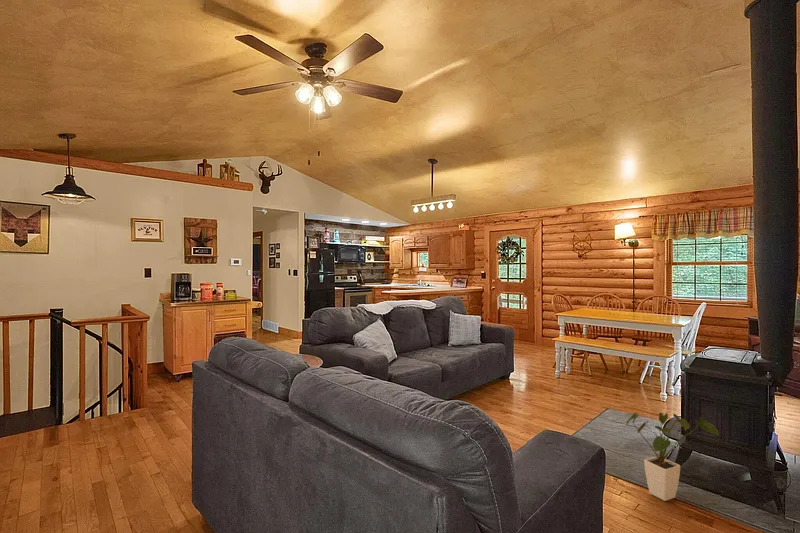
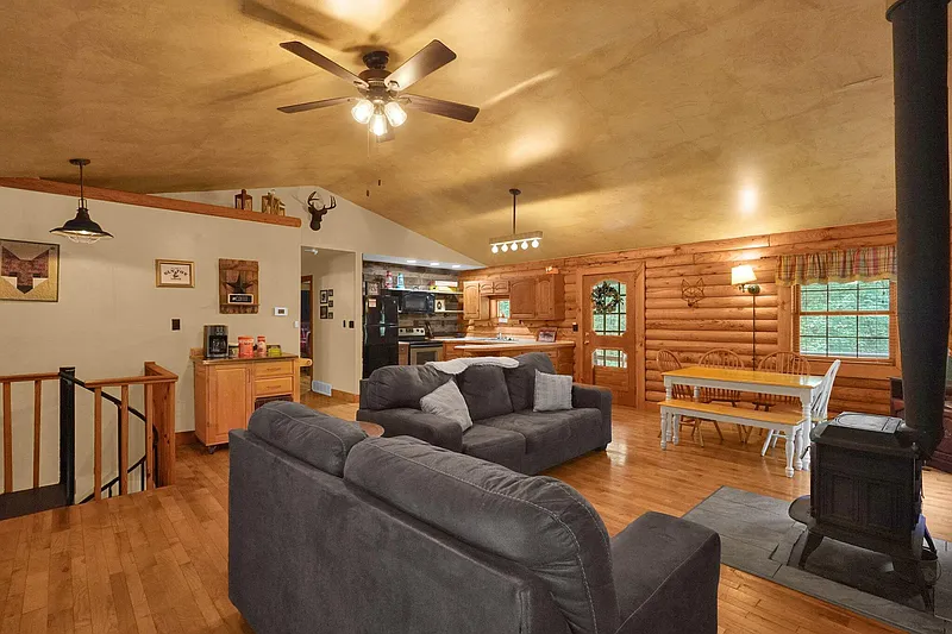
- house plant [625,412,719,502]
